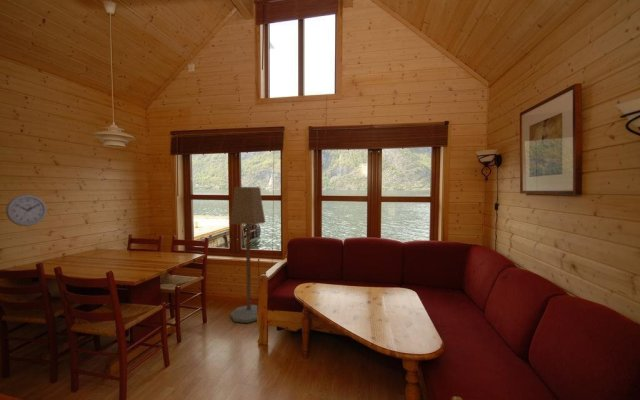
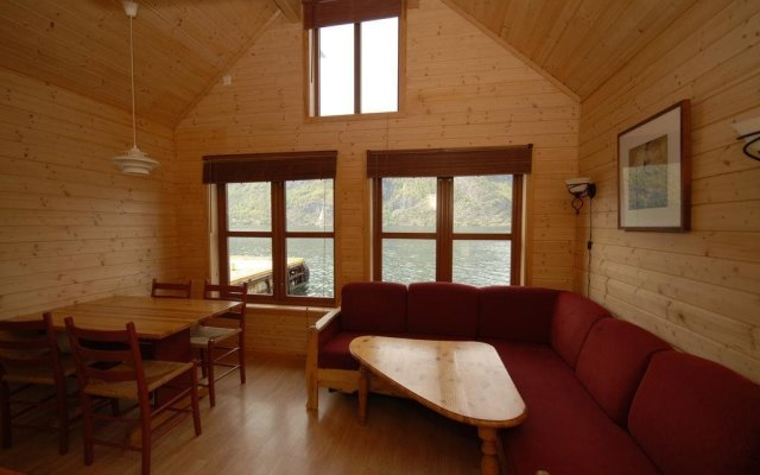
- wall clock [5,194,48,227]
- floor lamp [228,186,266,324]
